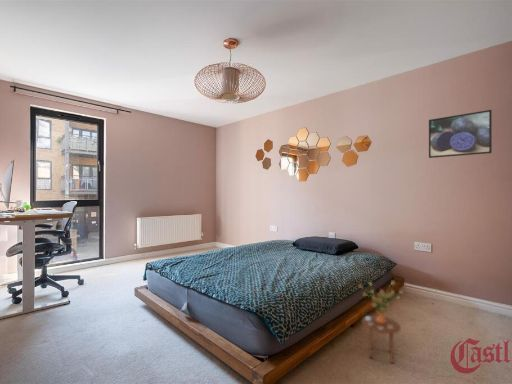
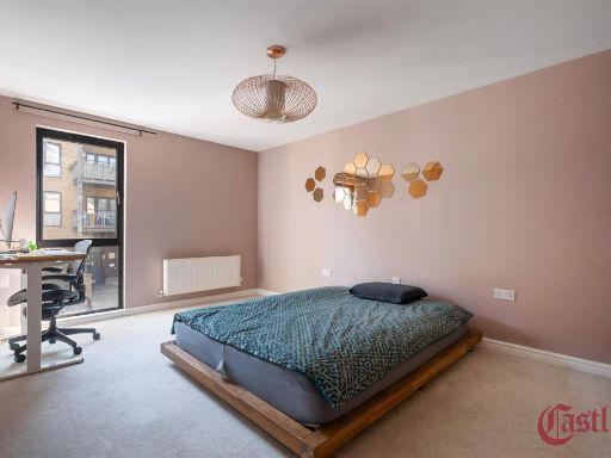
- side table [357,279,406,364]
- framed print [428,109,493,159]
